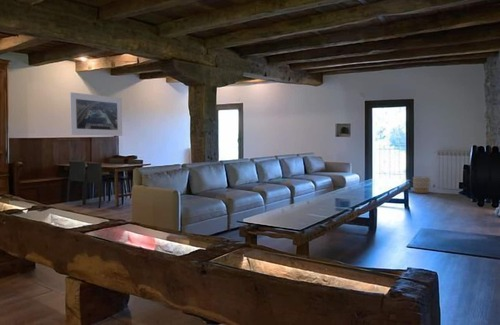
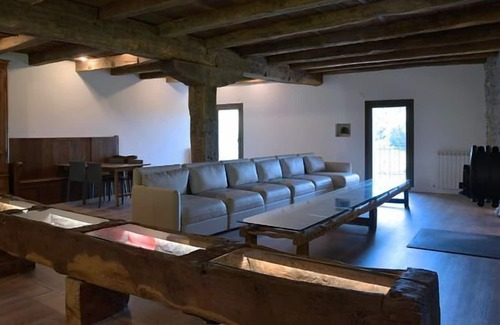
- planter [412,176,431,194]
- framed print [69,91,123,137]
